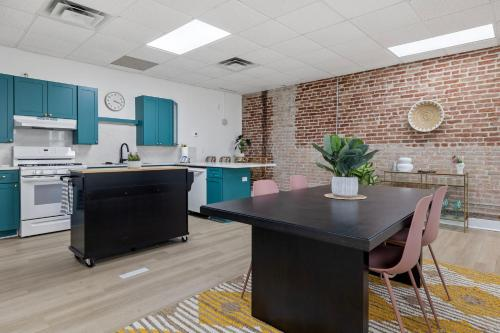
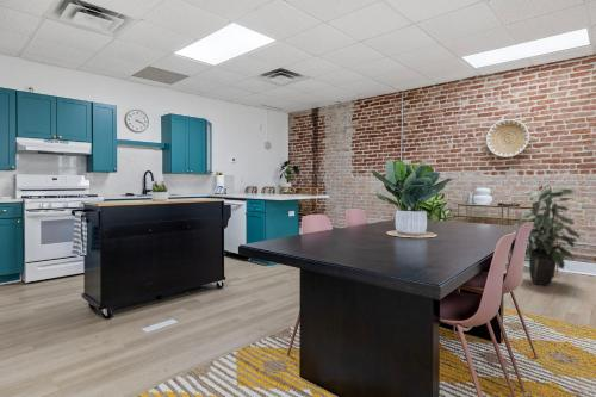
+ indoor plant [516,184,582,287]
